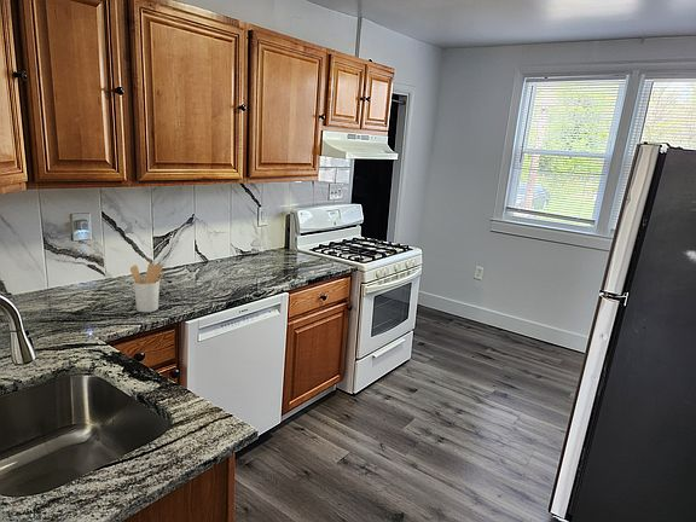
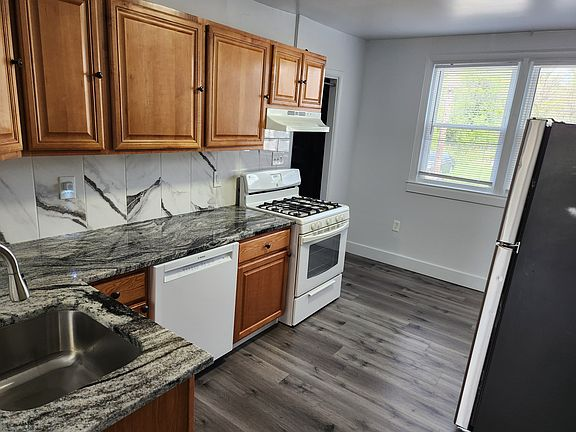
- utensil holder [129,262,166,313]
